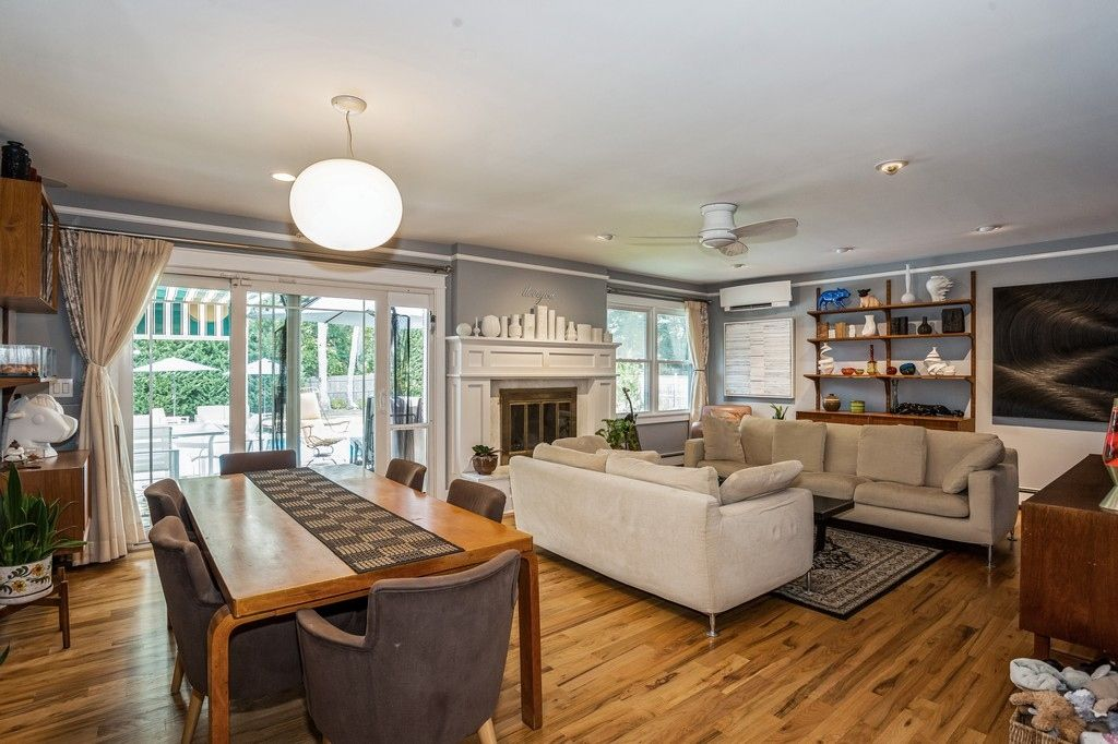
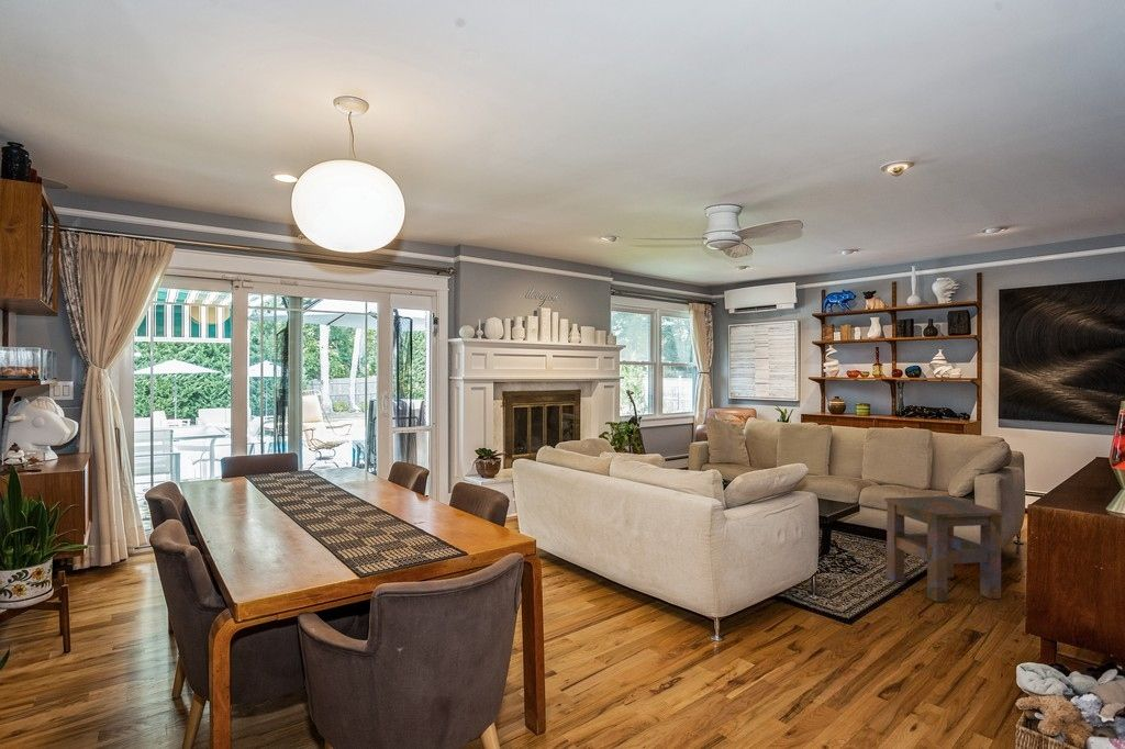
+ side table [883,495,1005,603]
